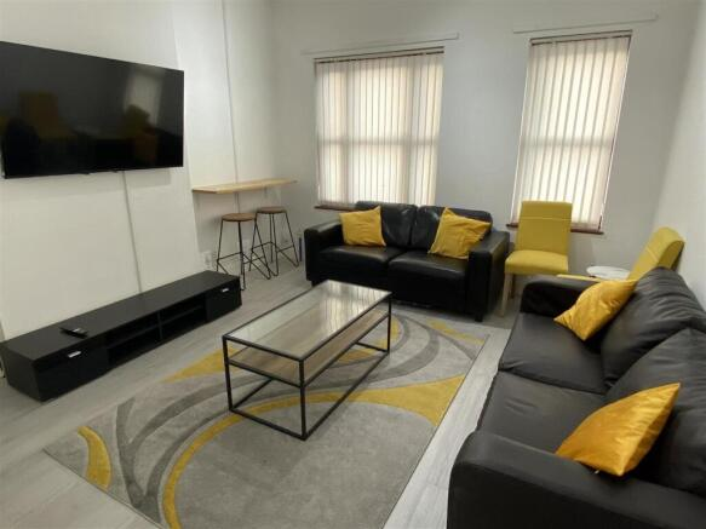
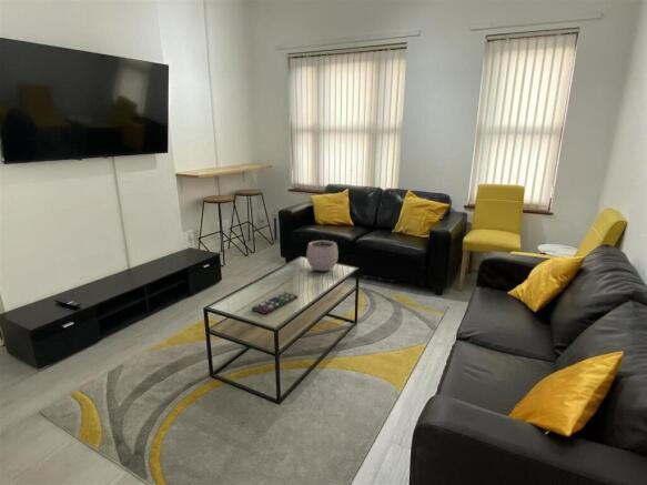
+ plant pot [305,232,340,272]
+ remote control [251,291,300,315]
